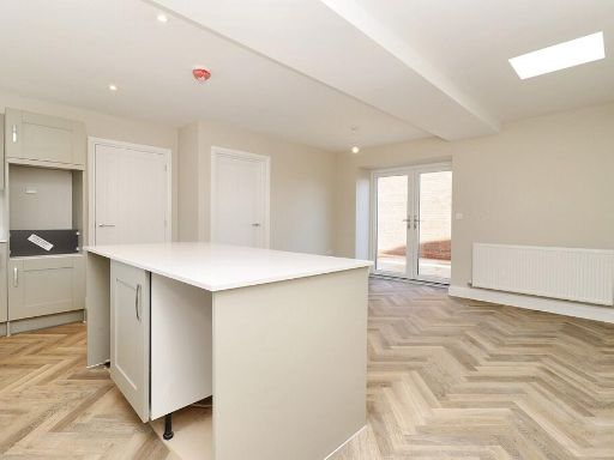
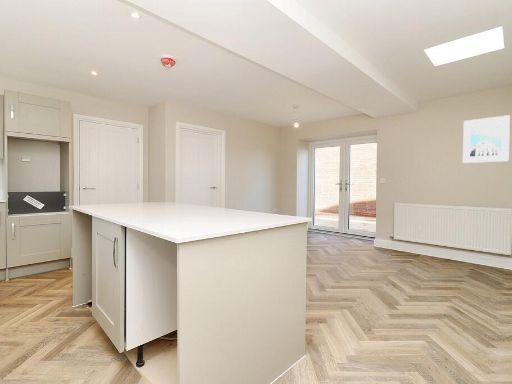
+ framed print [462,114,511,164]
